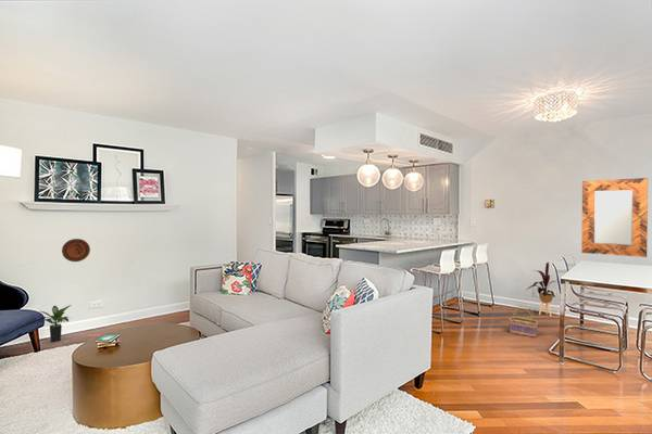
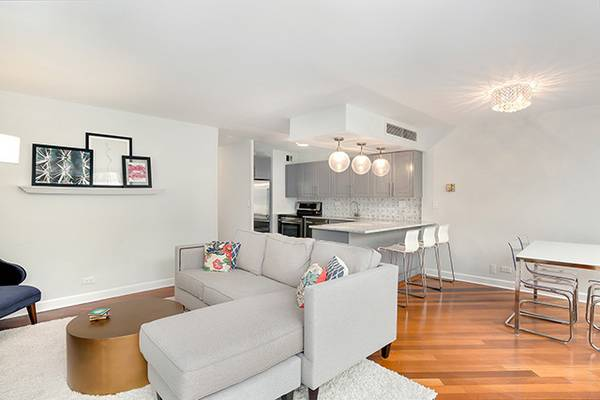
- home mirror [580,177,649,258]
- decorative plate [61,238,91,263]
- potted plant [39,304,72,343]
- house plant [526,261,557,318]
- basket [509,304,539,339]
